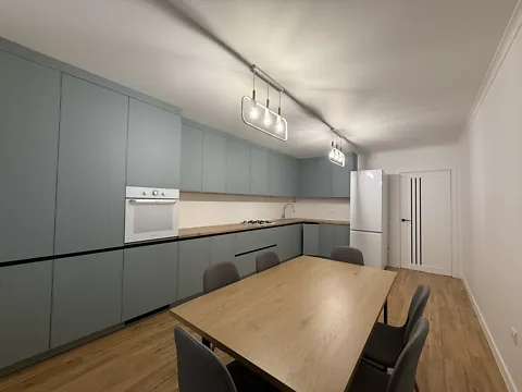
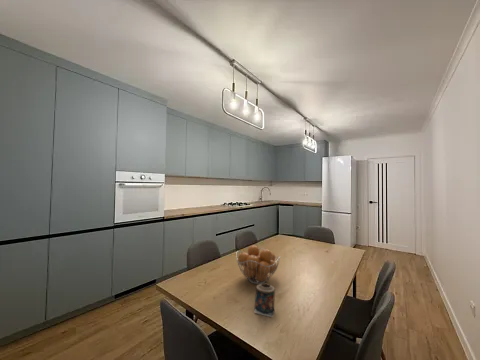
+ fruit basket [235,244,281,285]
+ candle [253,282,276,318]
